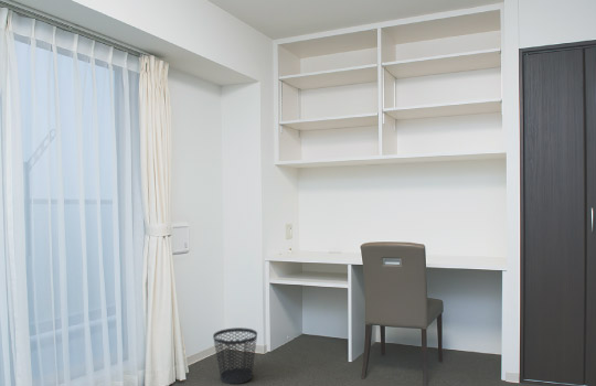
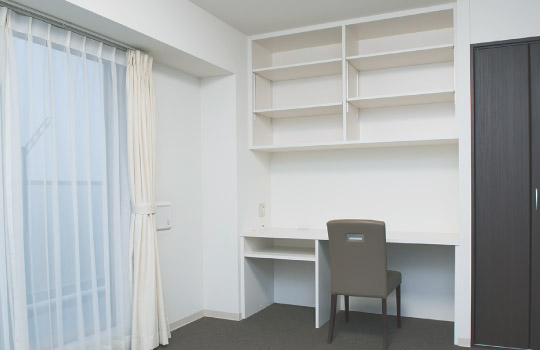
- wastebasket [212,326,258,385]
